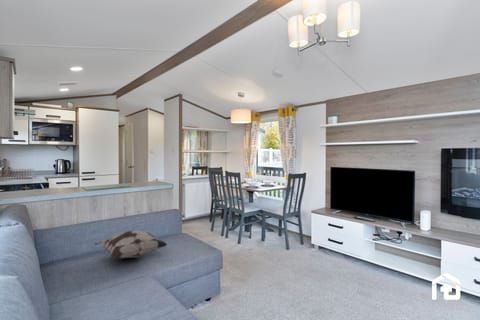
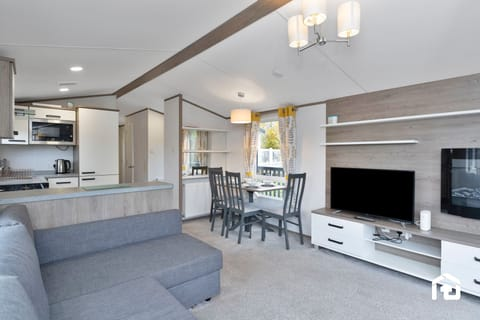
- decorative pillow [93,229,169,259]
